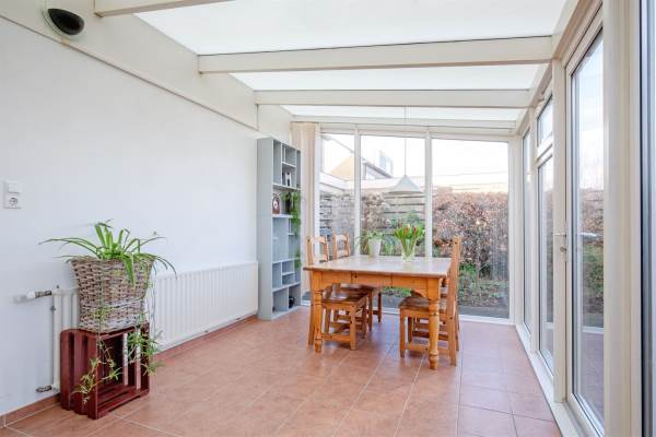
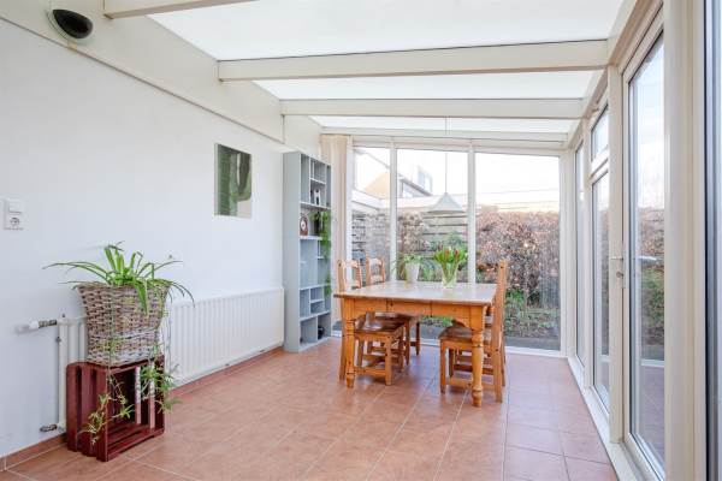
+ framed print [213,142,253,220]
